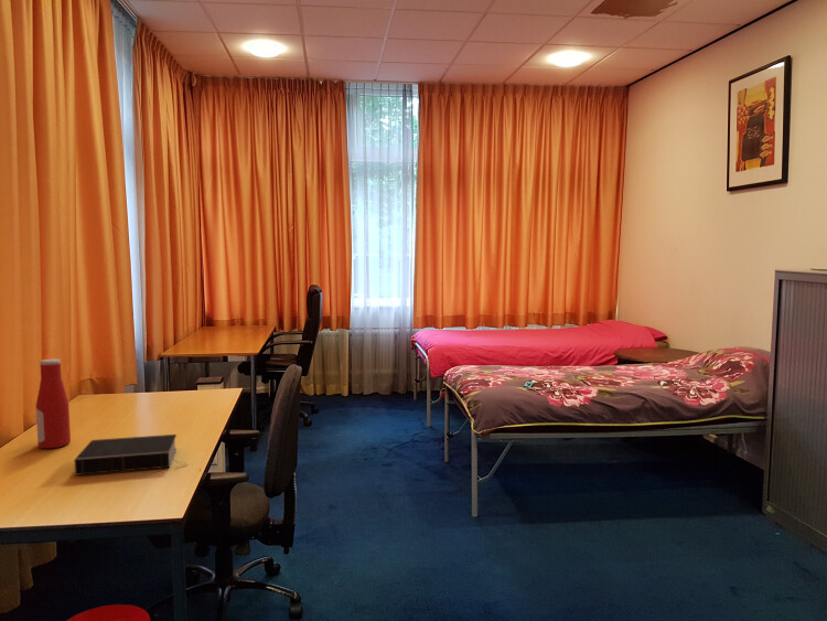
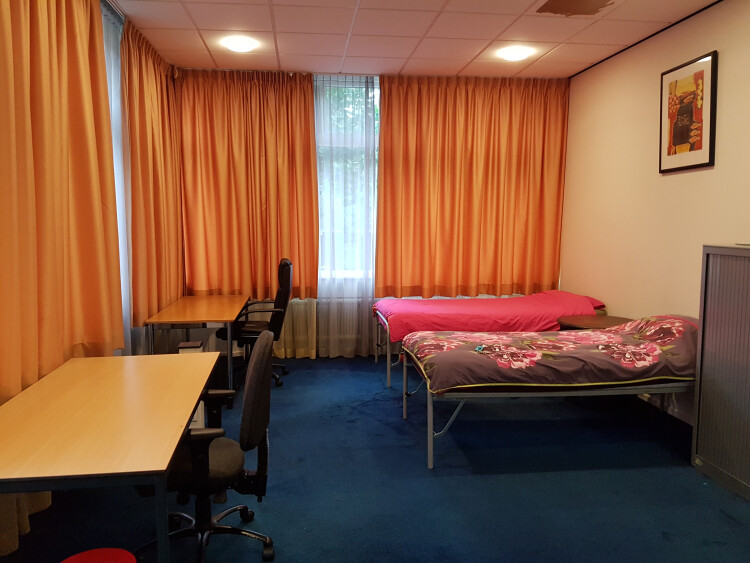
- bottle [34,357,72,449]
- book [74,433,186,477]
